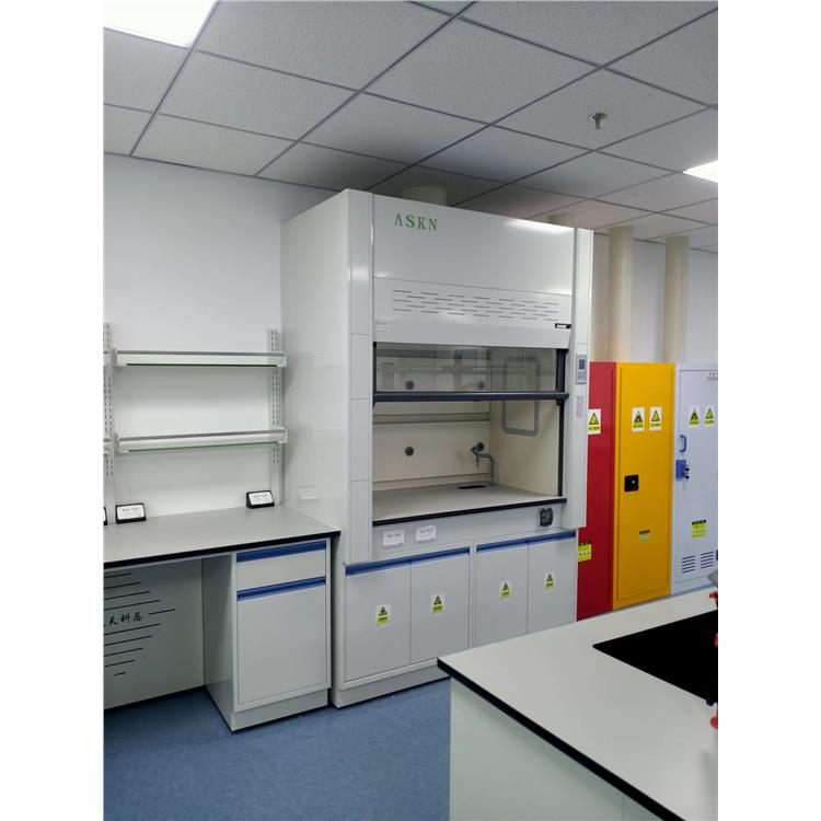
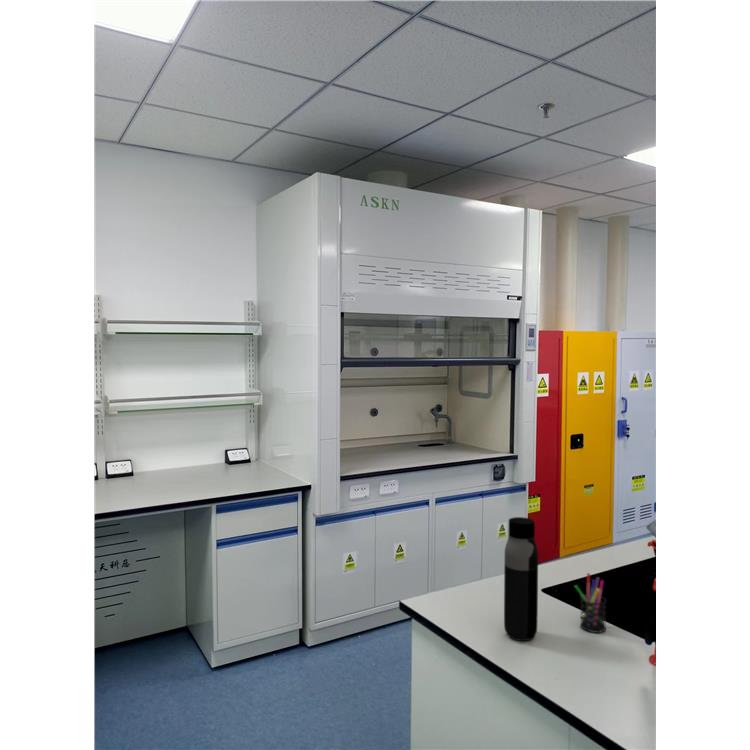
+ pen holder [573,572,607,634]
+ water bottle [503,516,539,642]
